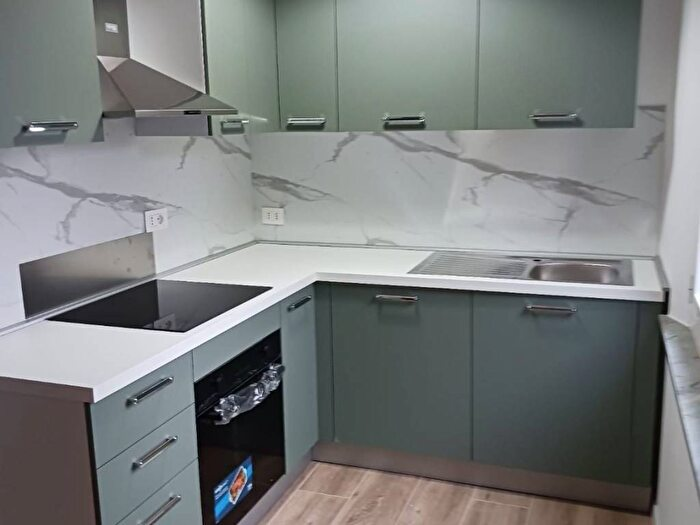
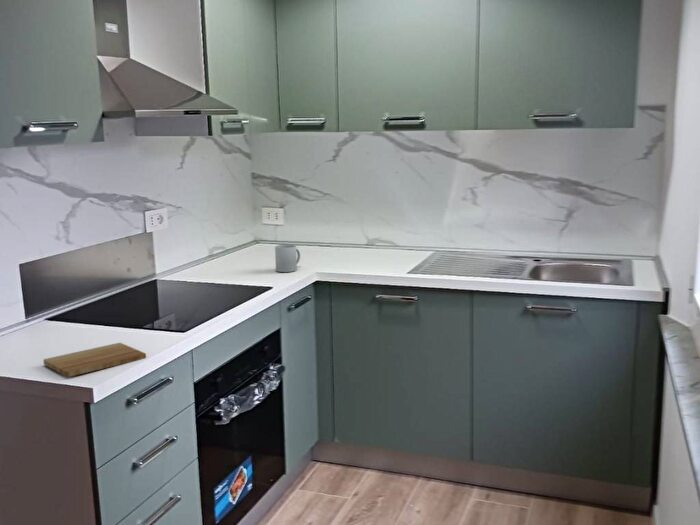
+ mug [274,244,301,273]
+ cutting board [42,342,147,378]
